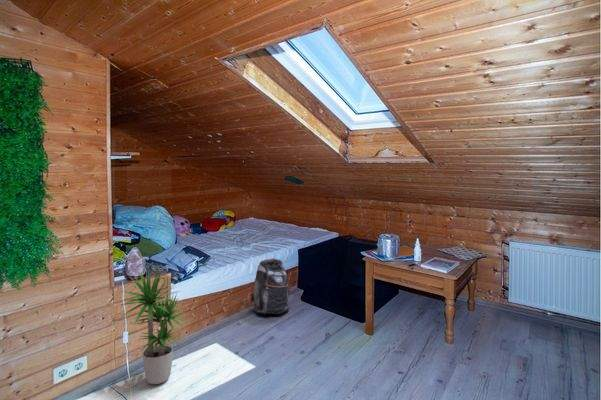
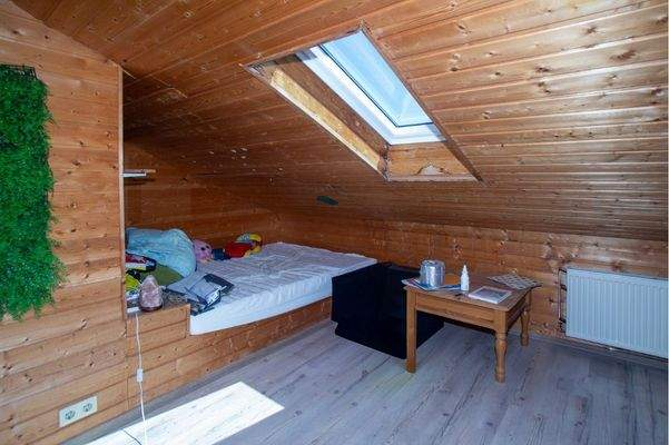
- potted plant [119,268,191,385]
- backpack [250,257,291,316]
